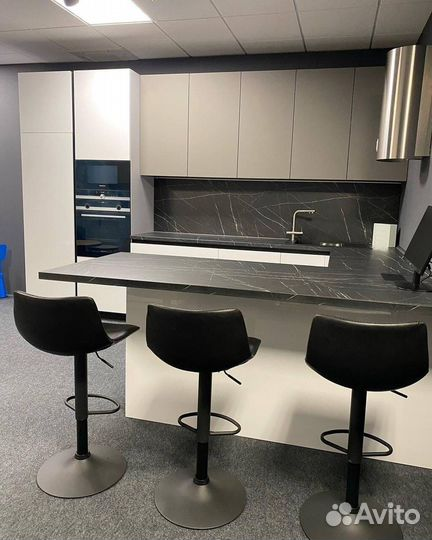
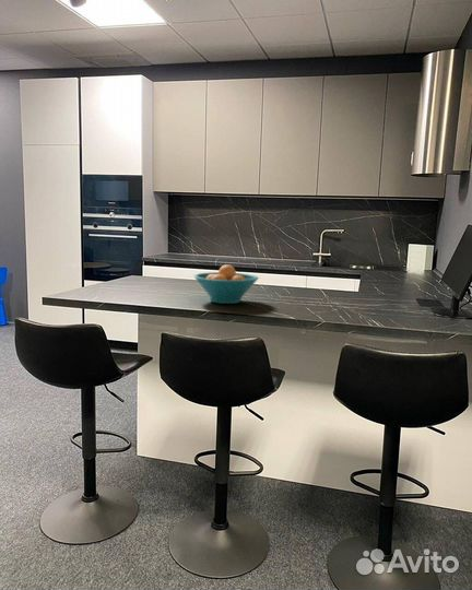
+ fruit bowl [193,263,260,305]
